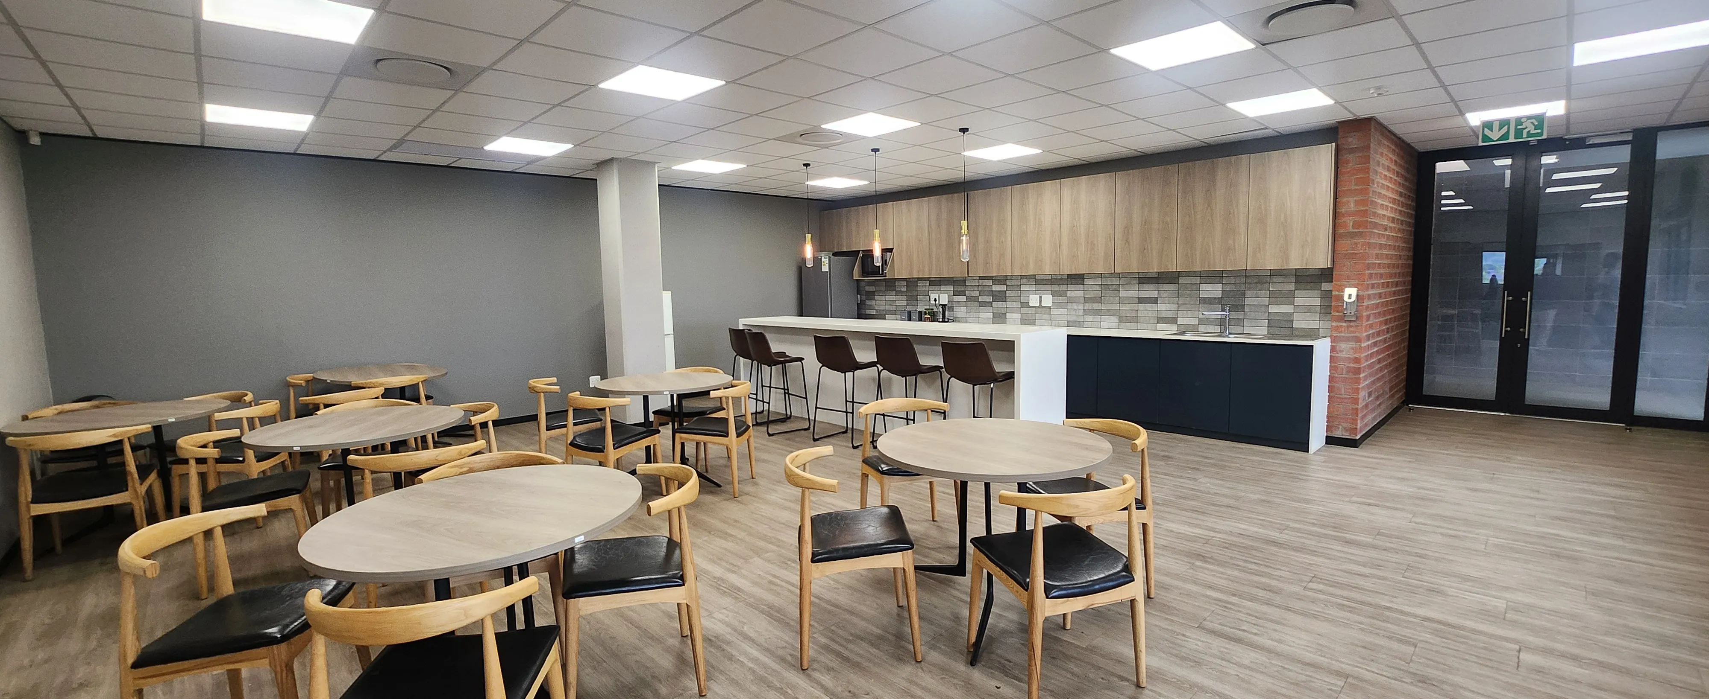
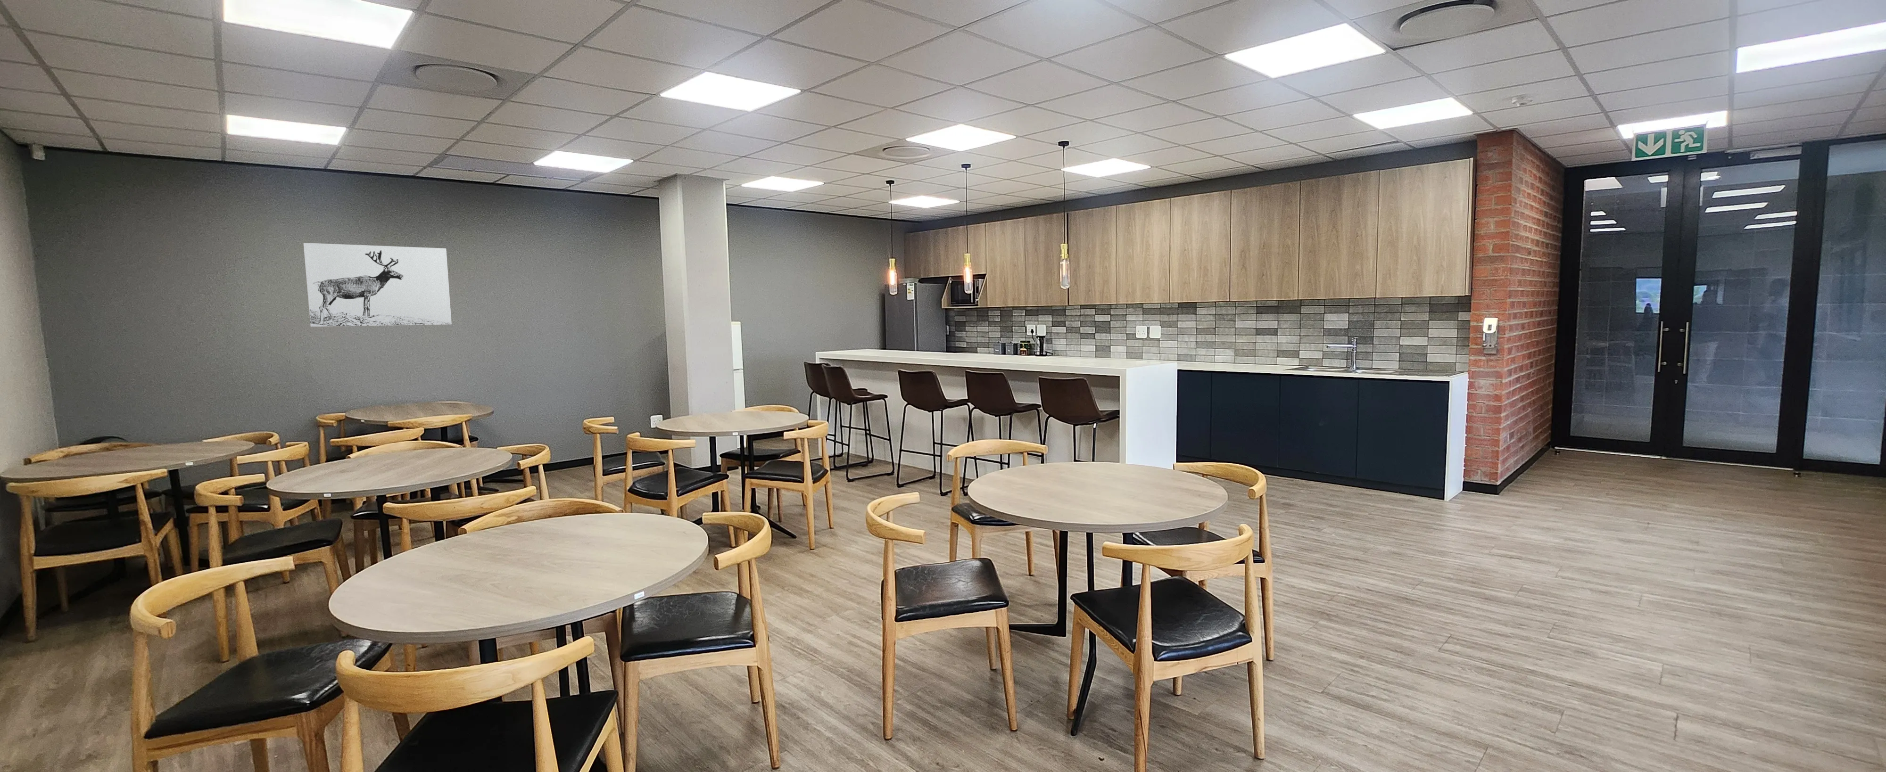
+ wall art [303,242,452,327]
